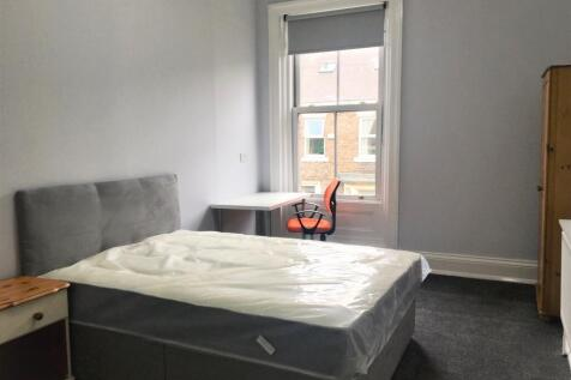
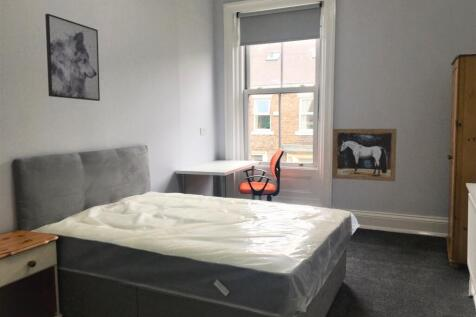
+ wall art [44,13,101,102]
+ wall art [331,128,398,182]
